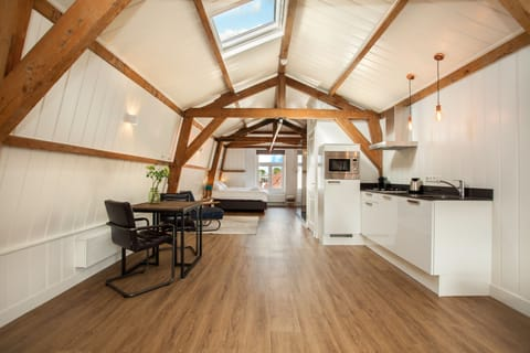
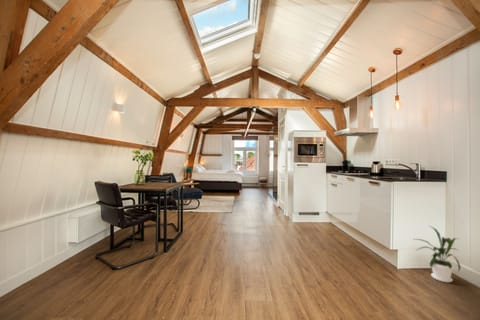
+ house plant [414,224,461,283]
